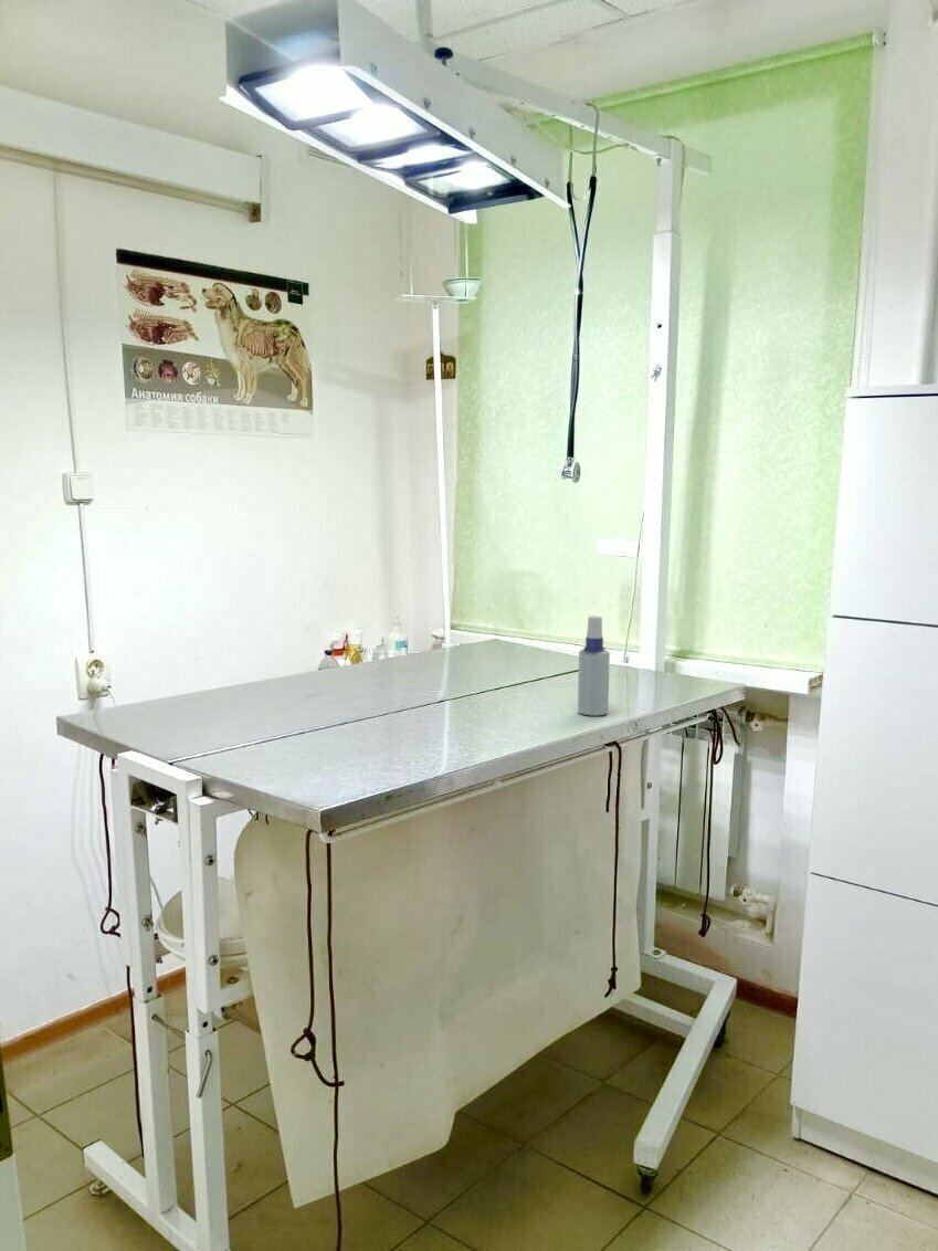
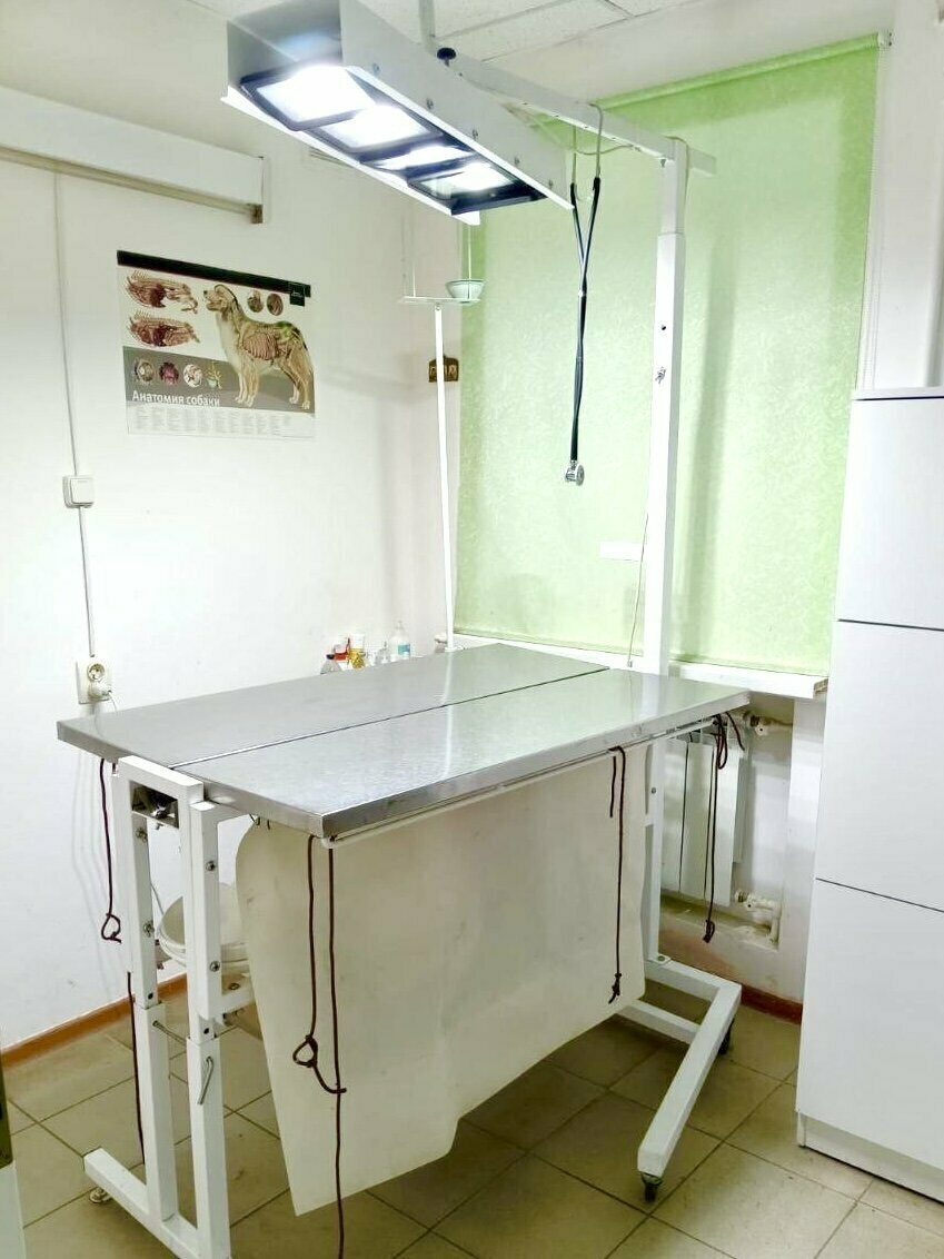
- spray bottle [577,614,611,716]
